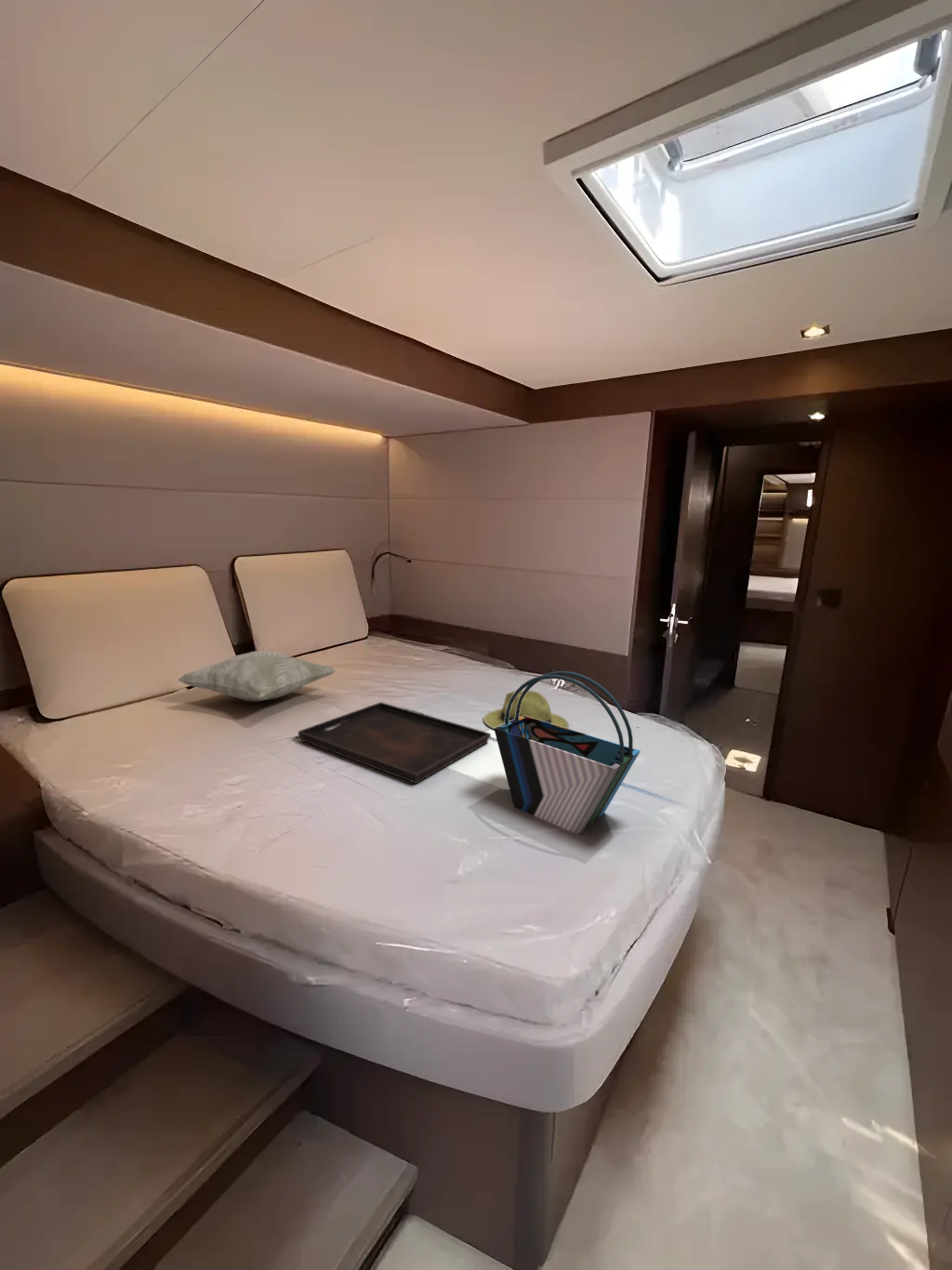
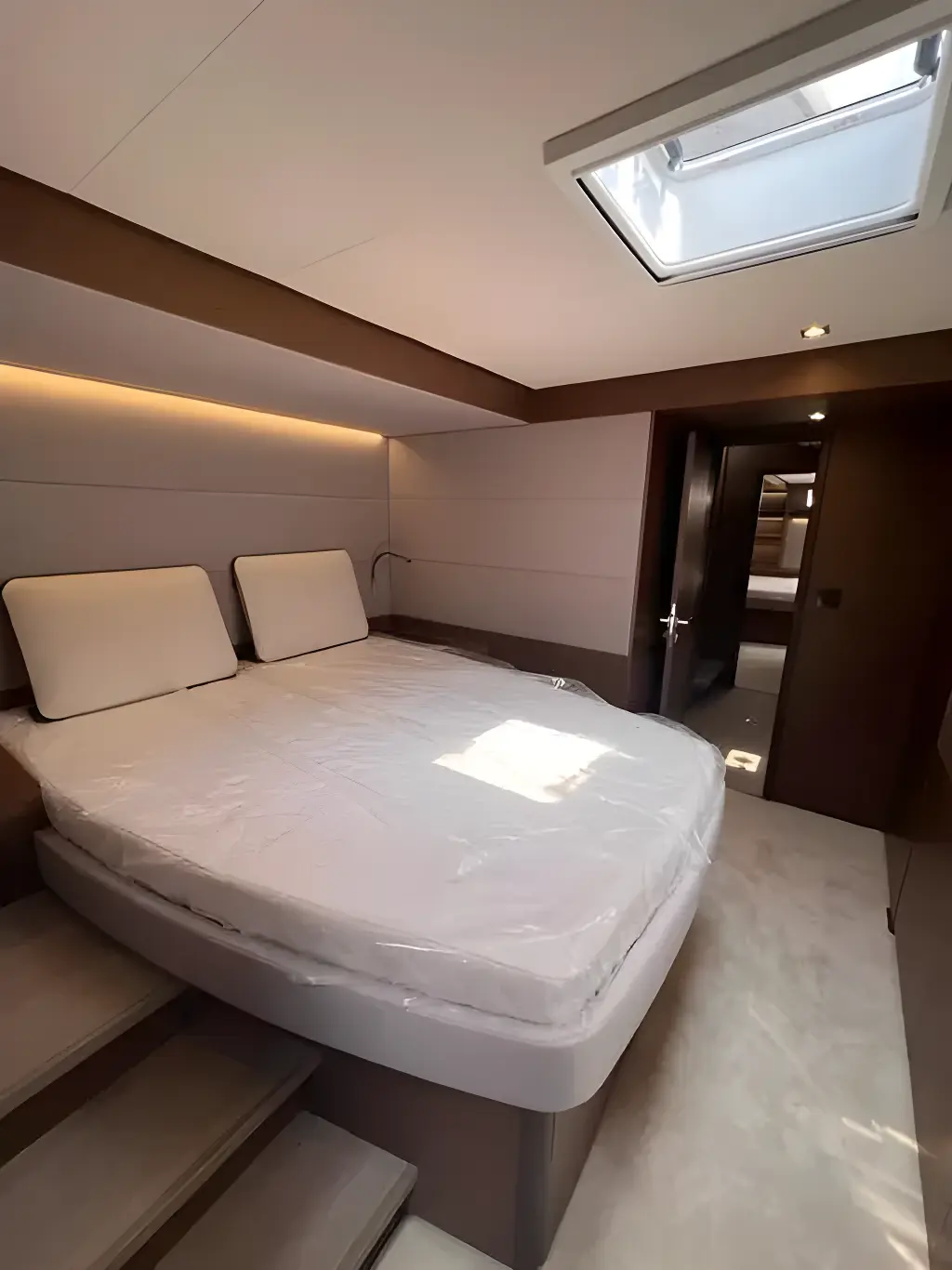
- straw hat [483,690,570,730]
- tote bag [494,670,641,836]
- decorative pillow [177,650,337,703]
- serving tray [298,701,492,785]
